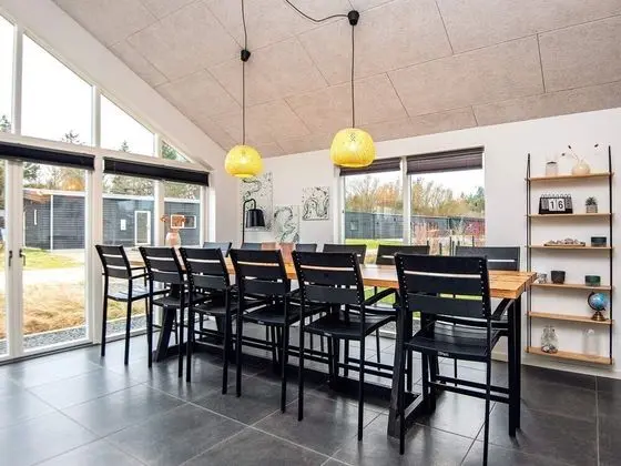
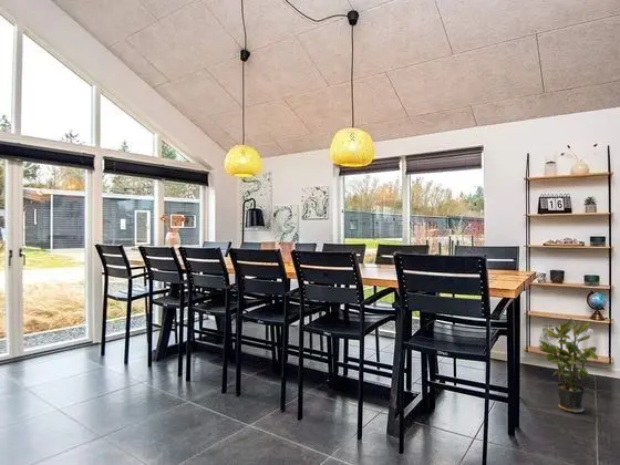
+ potted plant [538,316,599,414]
